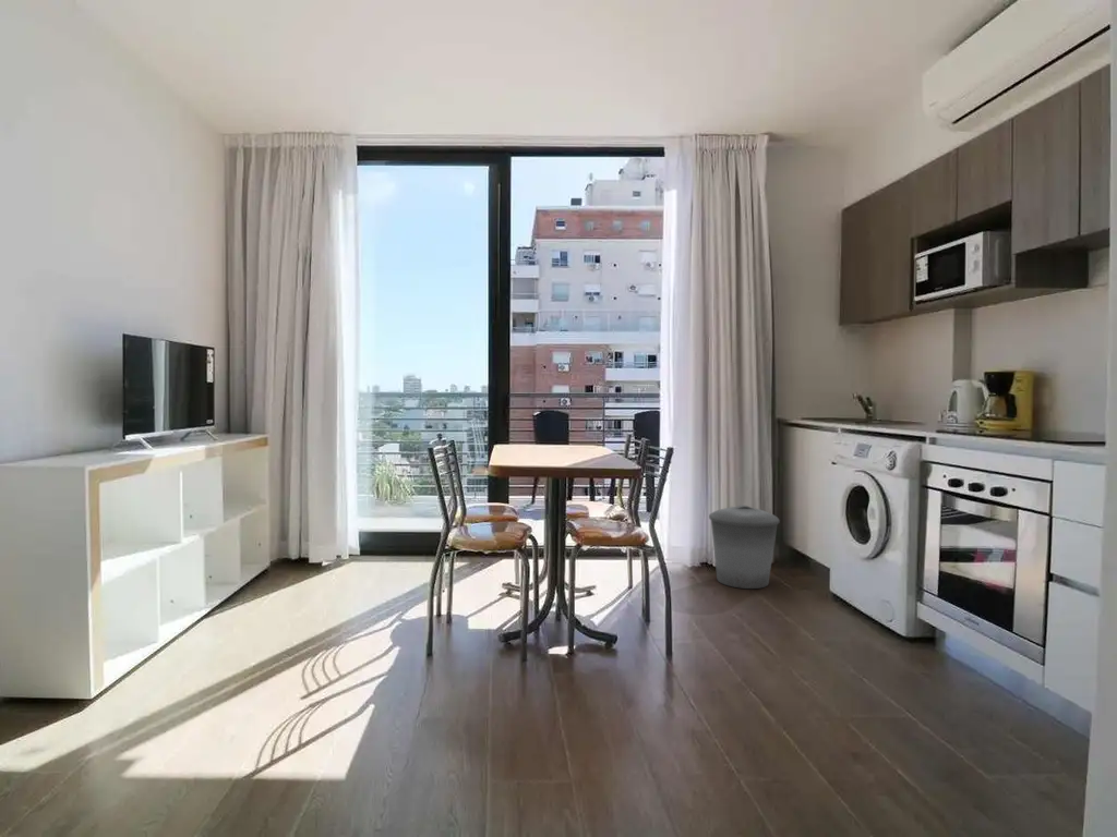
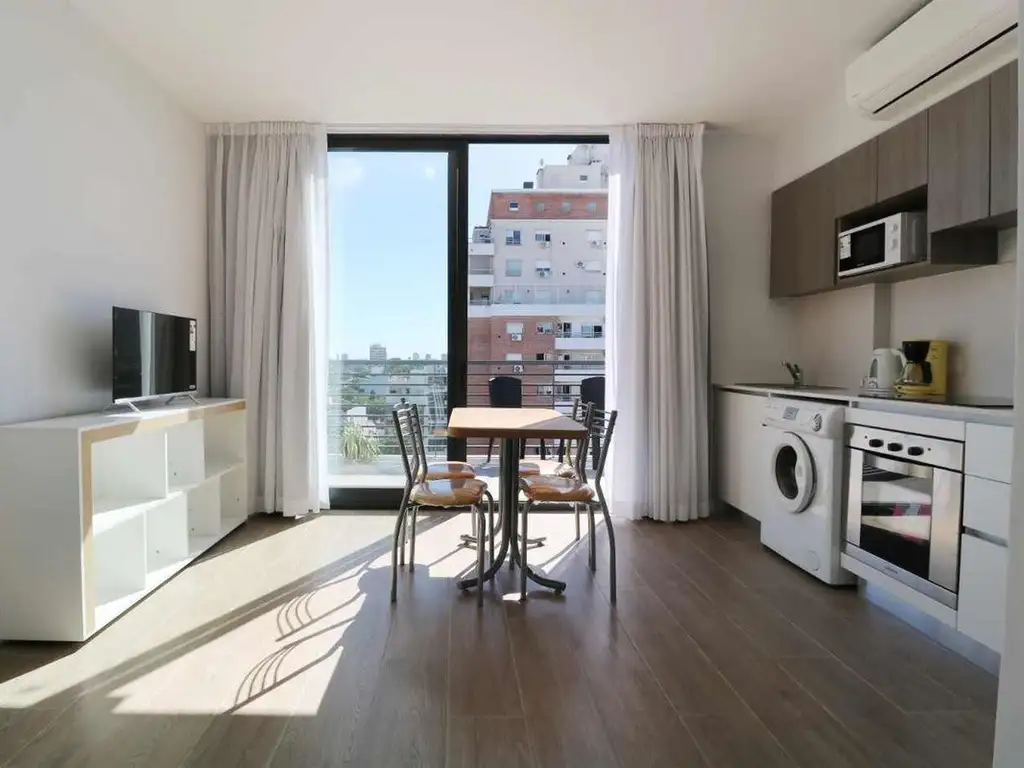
- trash can [708,504,781,590]
